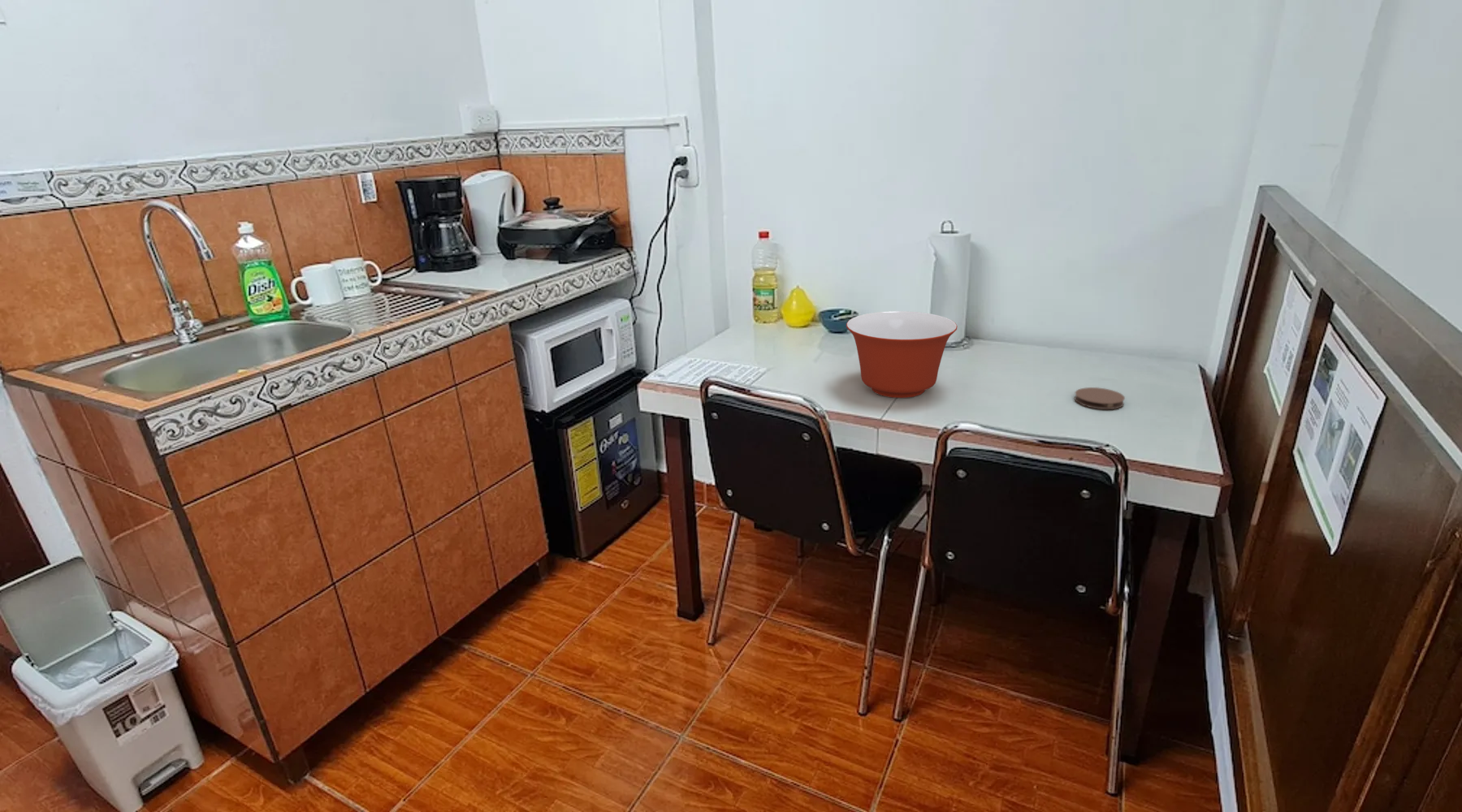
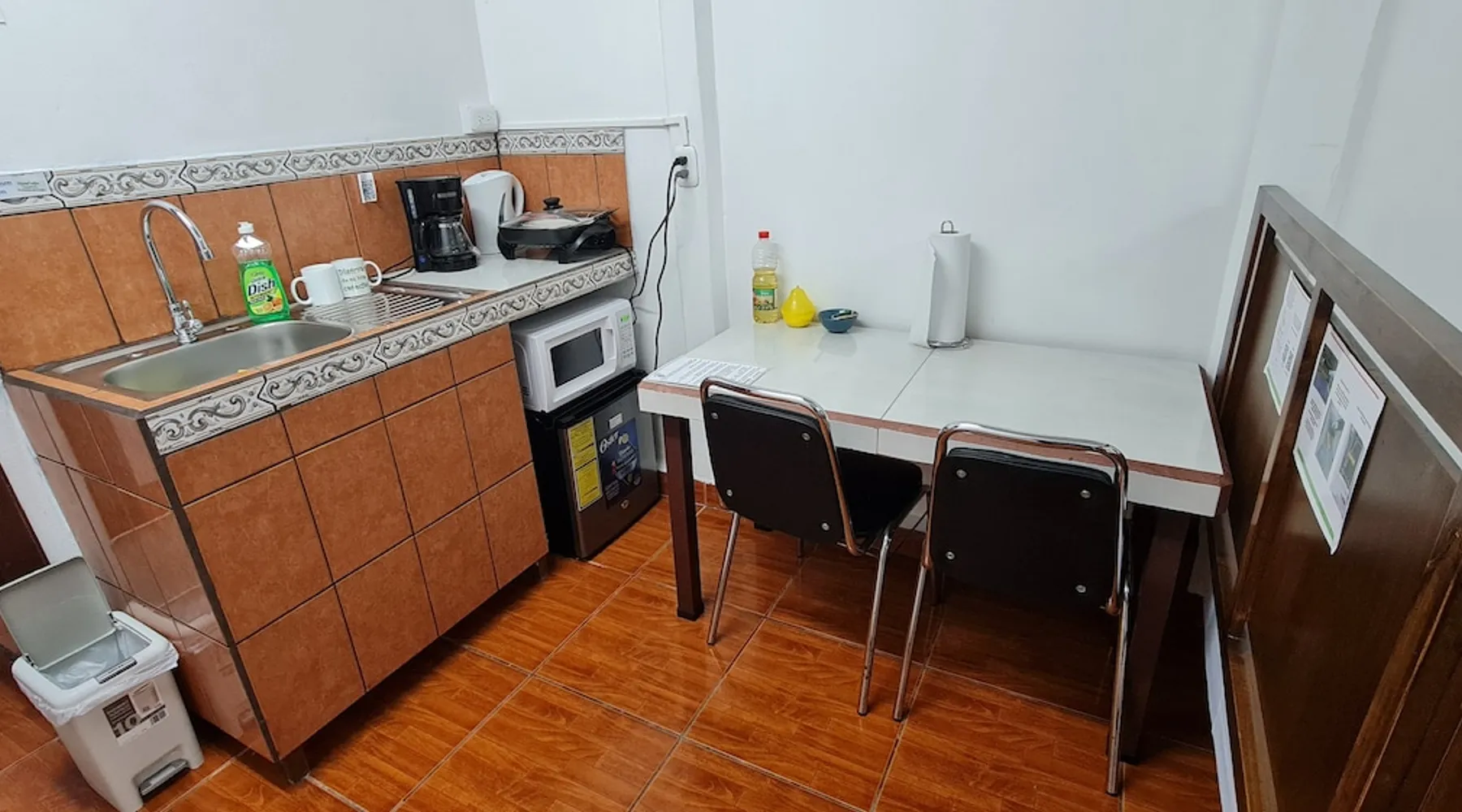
- coaster [1074,387,1126,410]
- mixing bowl [846,310,958,399]
